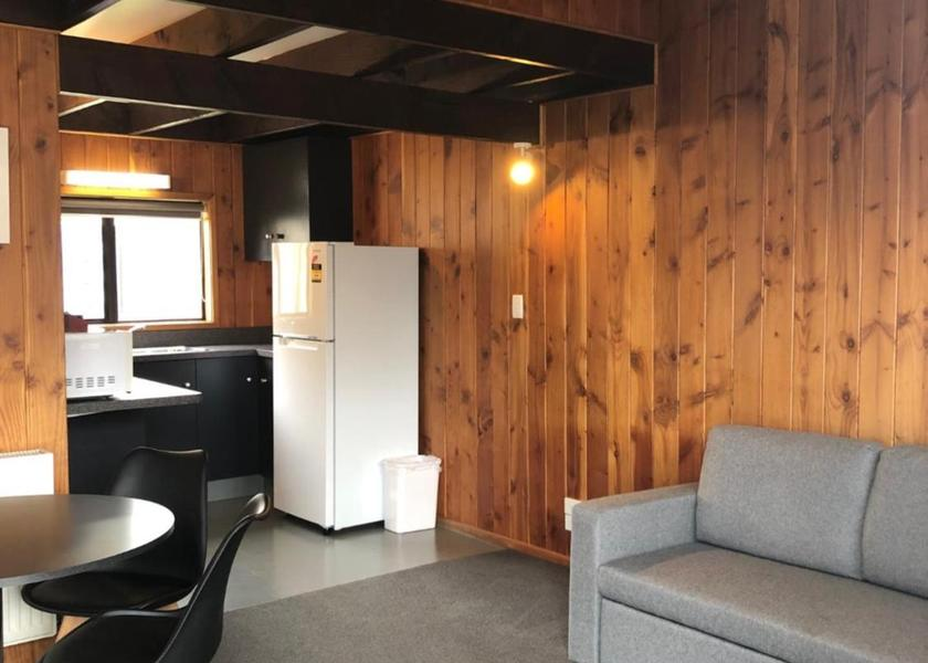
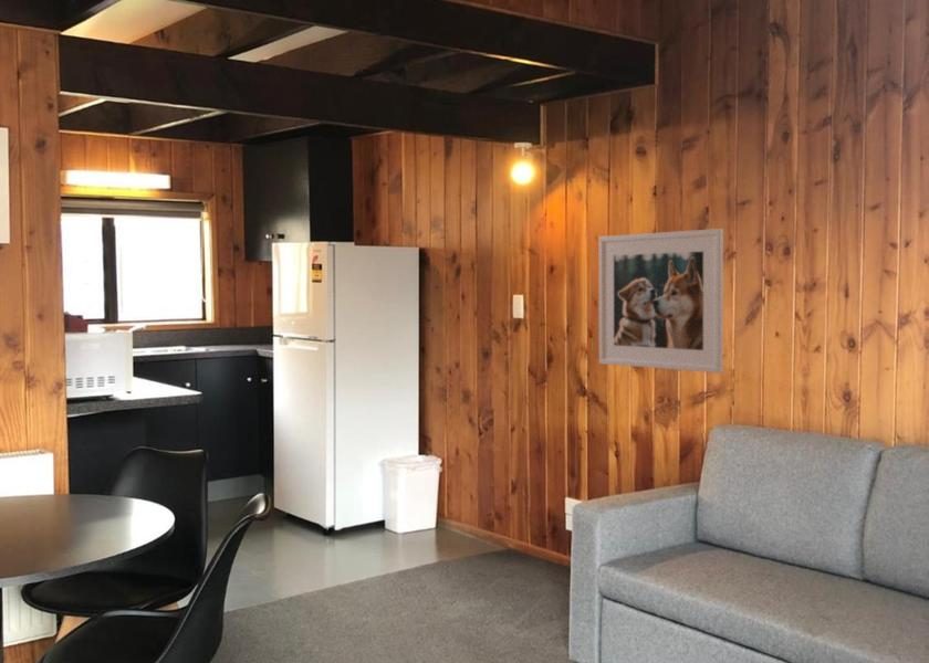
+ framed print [598,228,724,375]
